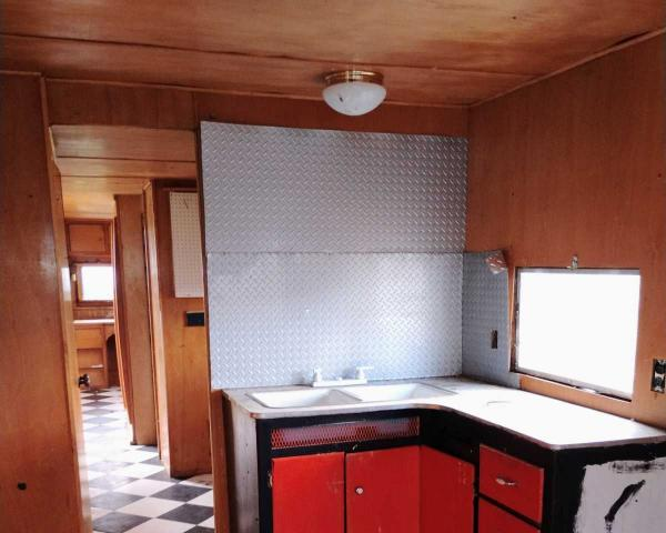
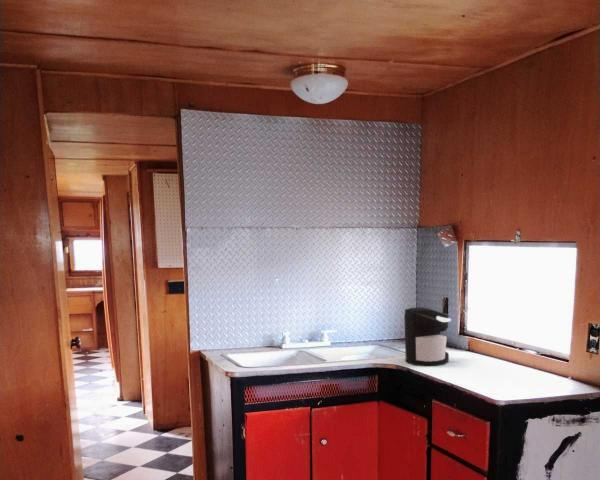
+ coffee maker [403,306,452,367]
